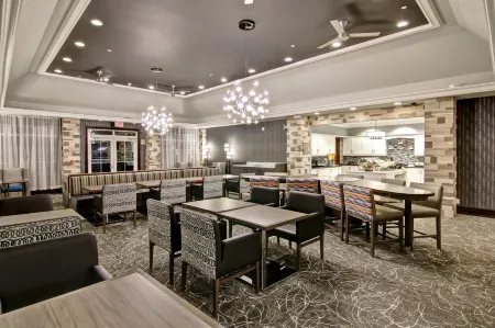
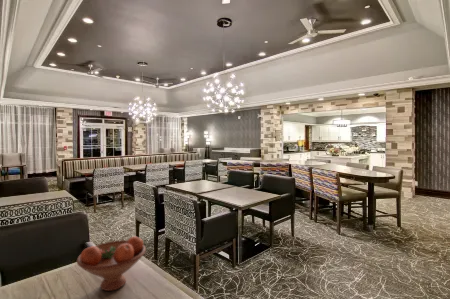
+ fruit bowl [76,235,147,292]
